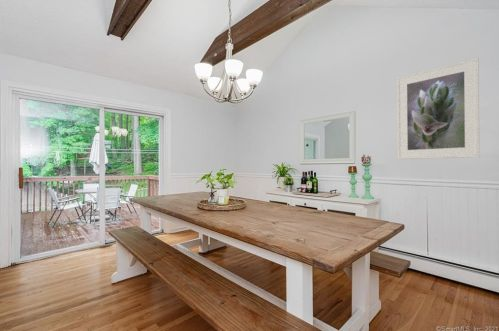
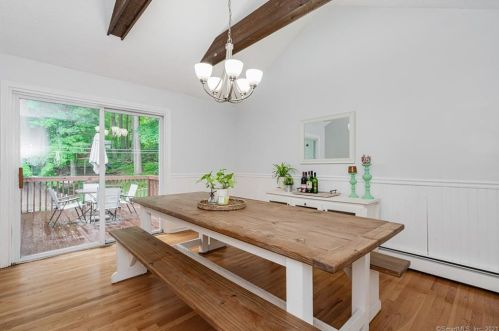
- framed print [396,57,480,160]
